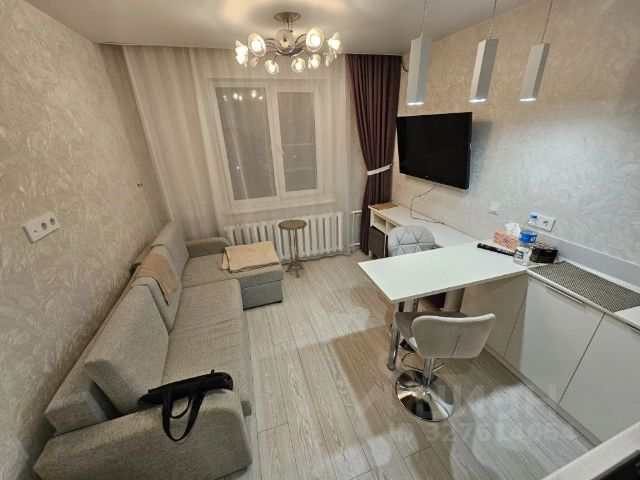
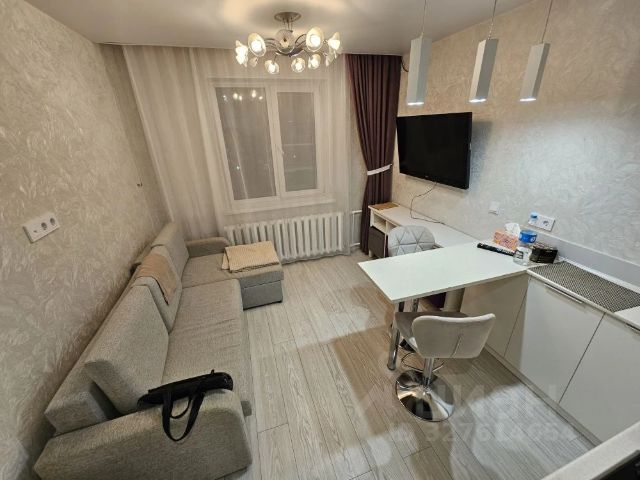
- side table [277,219,308,279]
